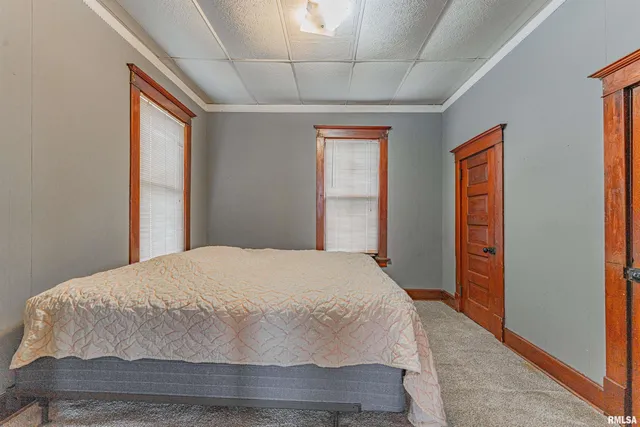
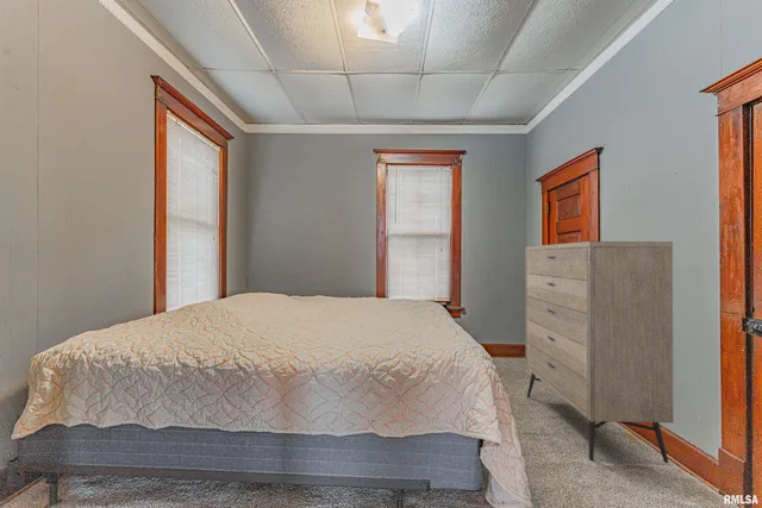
+ dresser [524,240,674,464]
